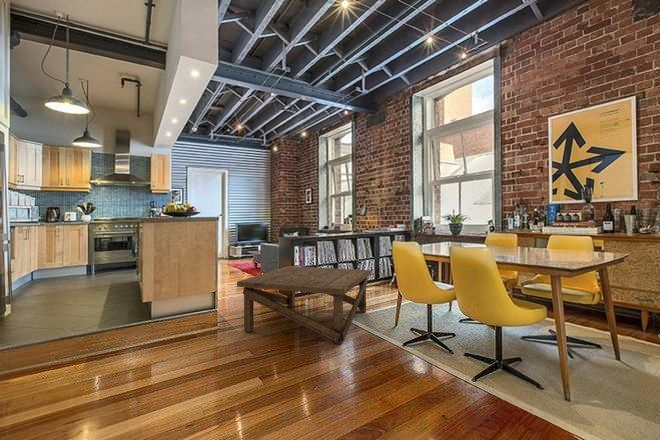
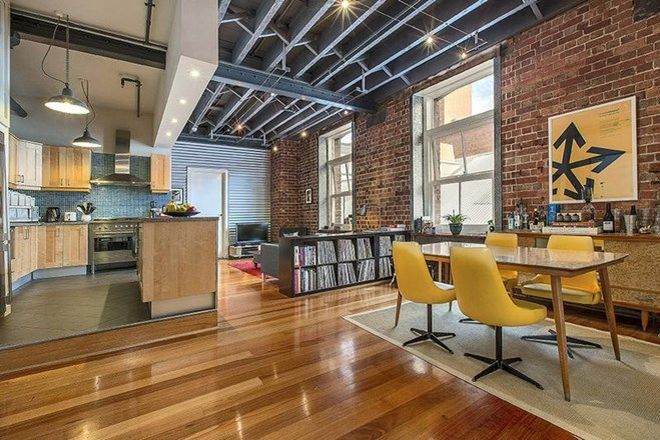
- coffee table [236,265,372,345]
